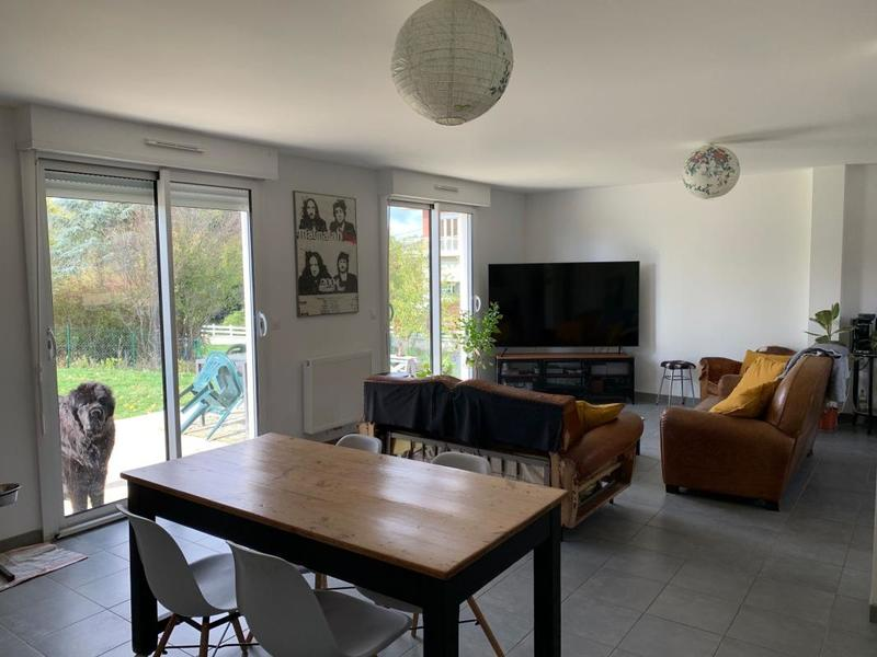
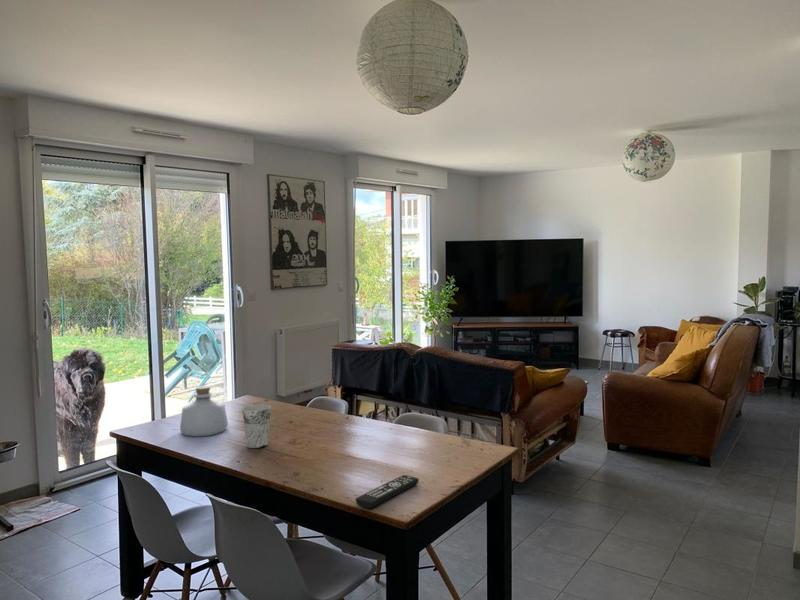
+ remote control [355,474,420,509]
+ cup [241,404,272,449]
+ bottle [179,385,229,438]
